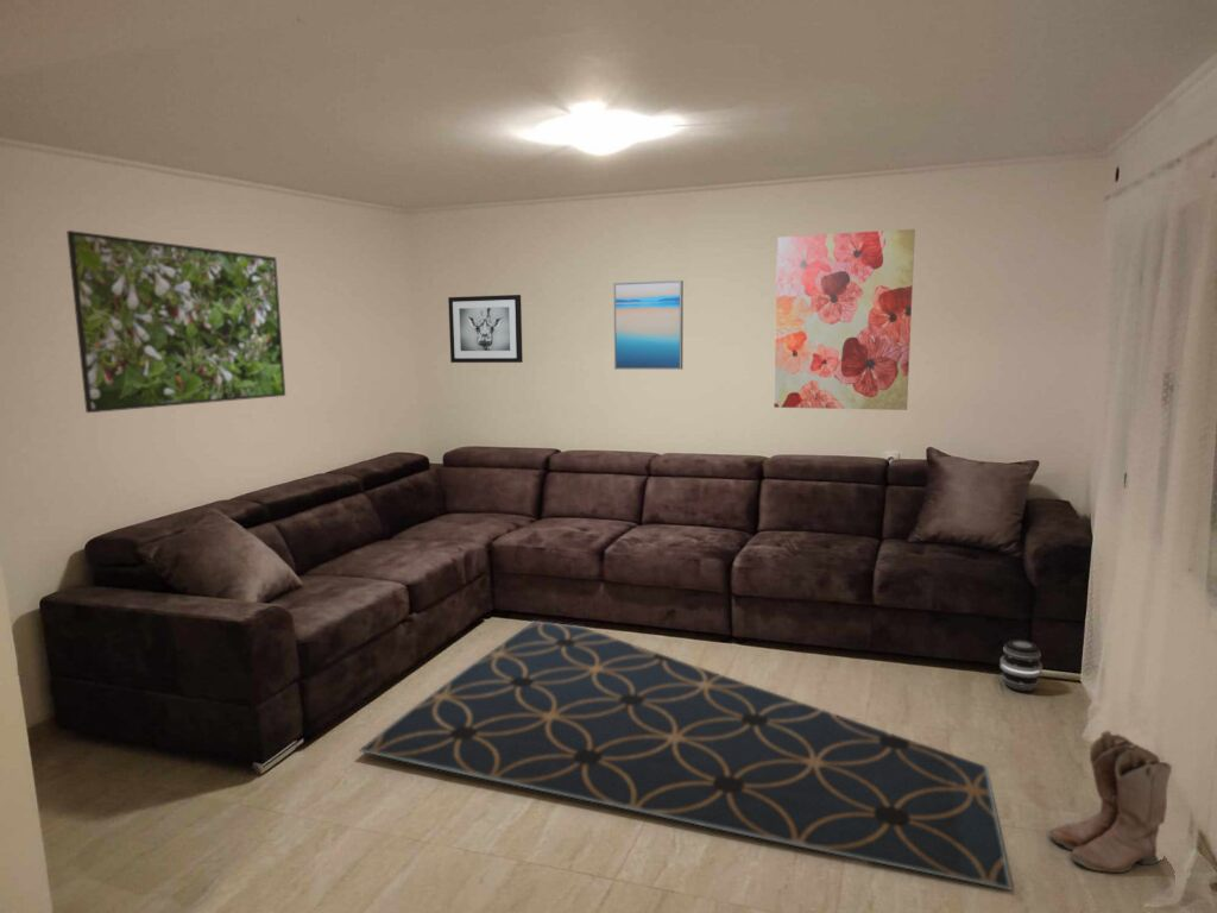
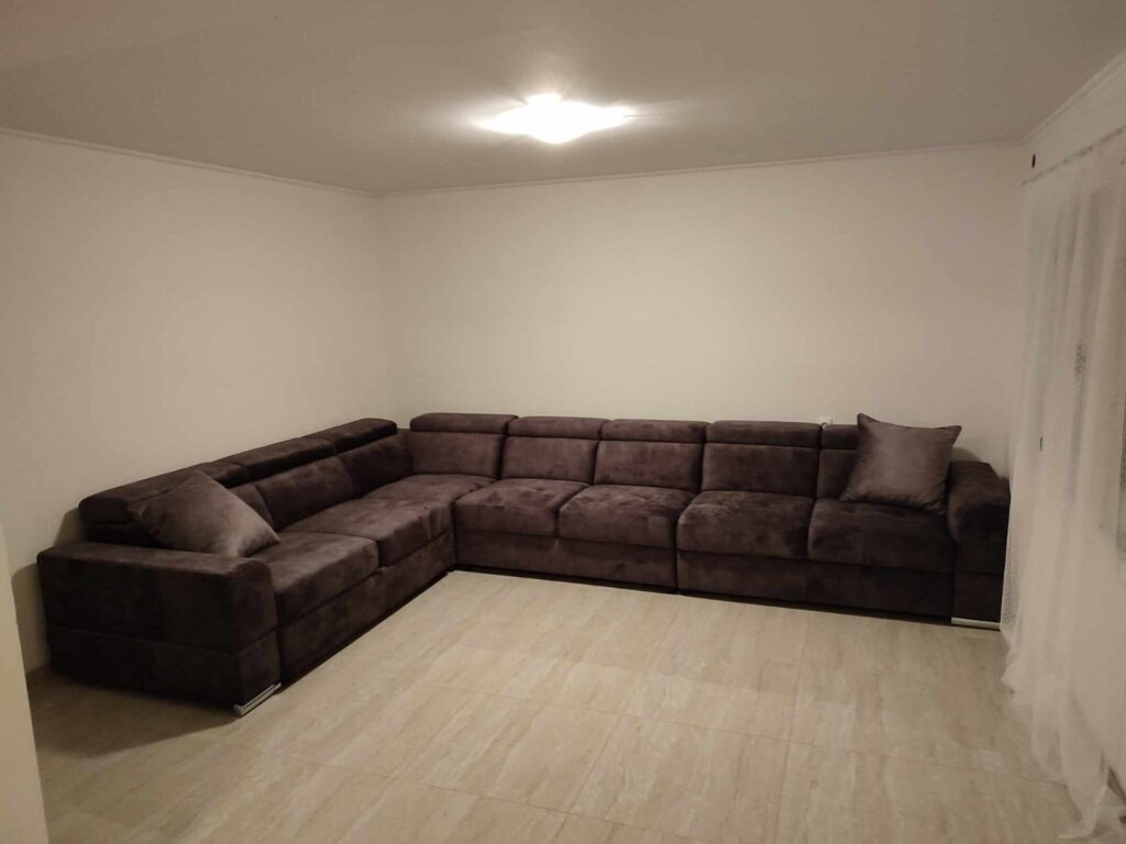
- speaker [998,638,1043,693]
- wall art [612,279,685,371]
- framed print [65,229,286,414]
- wall art [773,228,916,411]
- rug [358,619,1014,892]
- boots [1046,729,1173,874]
- wall art [447,294,524,364]
